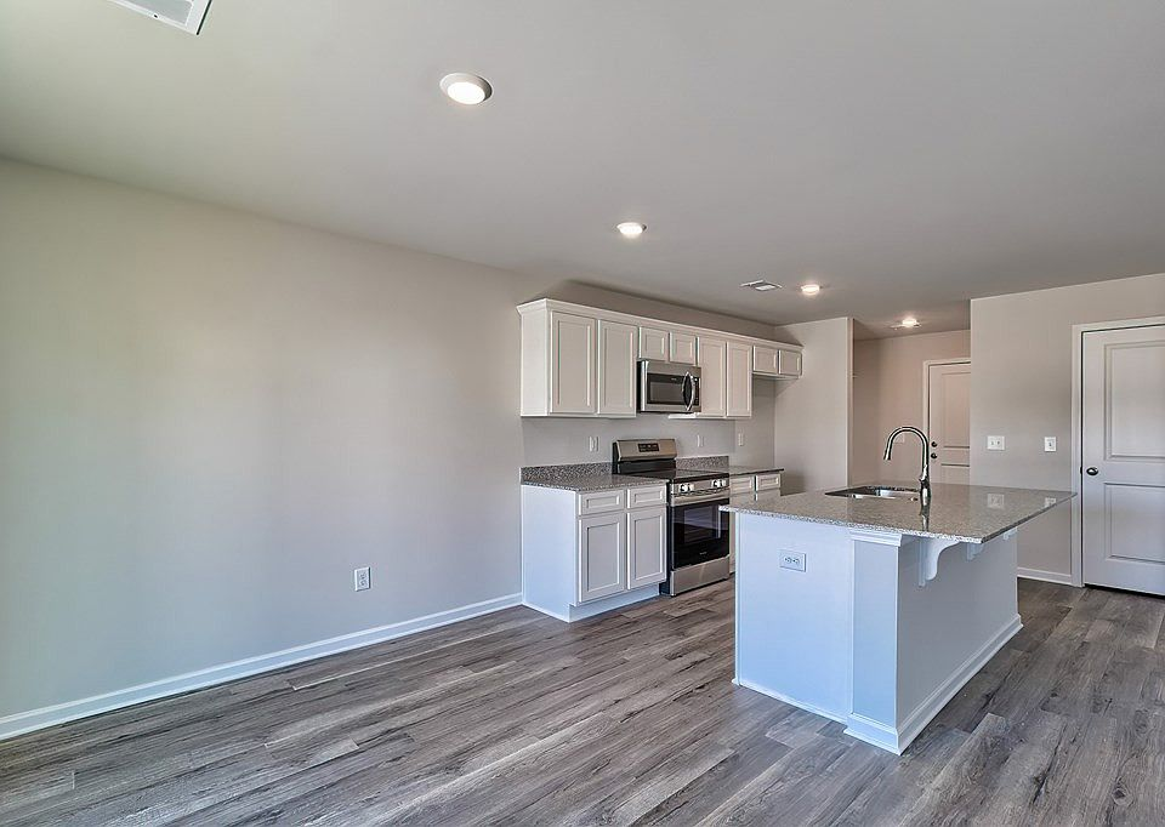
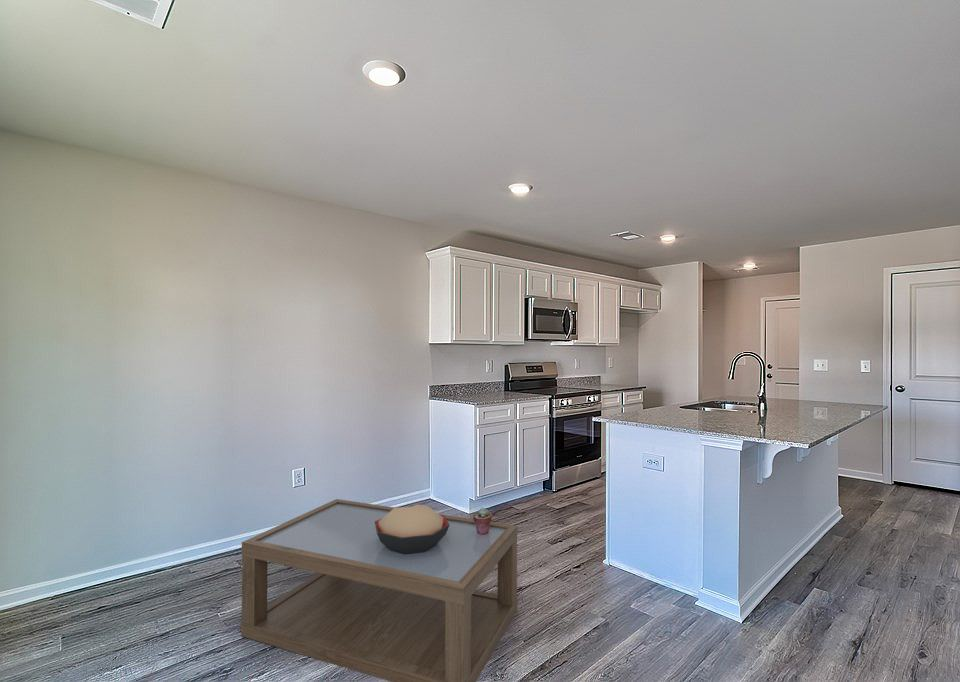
+ potted succulent [472,507,493,535]
+ decorative bowl [375,503,449,554]
+ coffee table [240,498,518,682]
